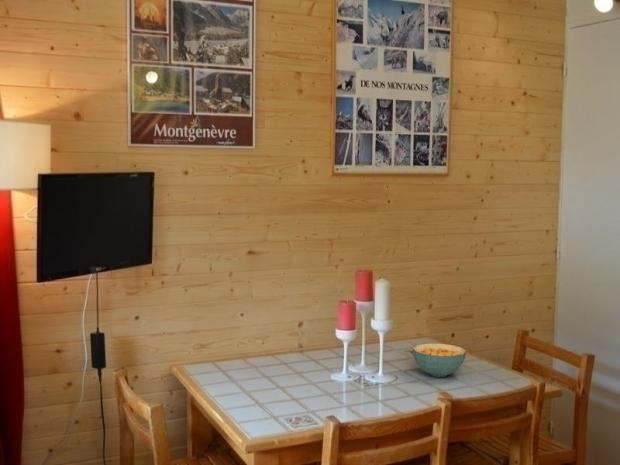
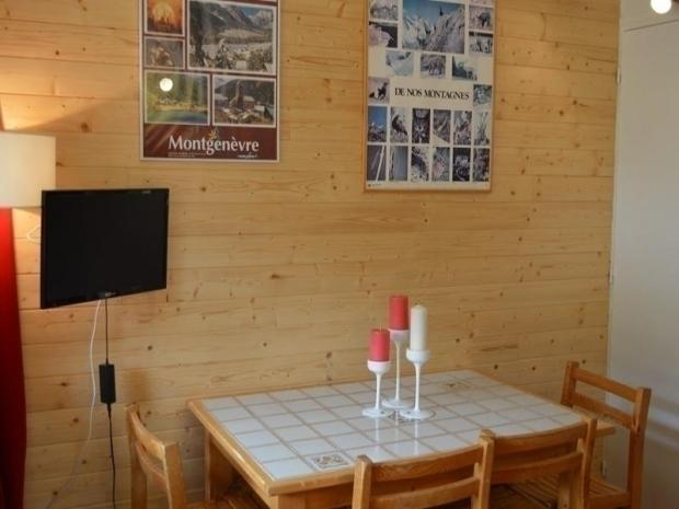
- cereal bowl [412,343,467,378]
